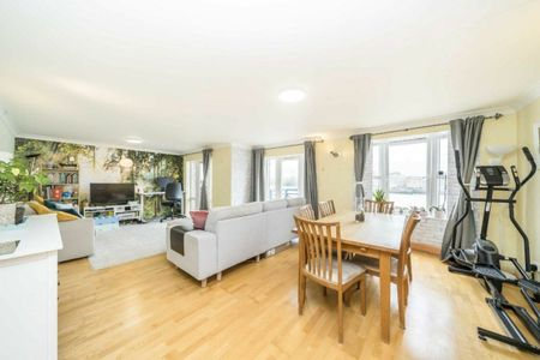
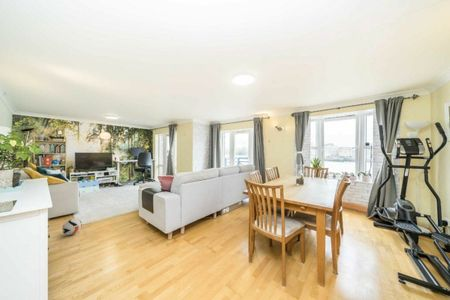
+ ball [61,218,83,236]
